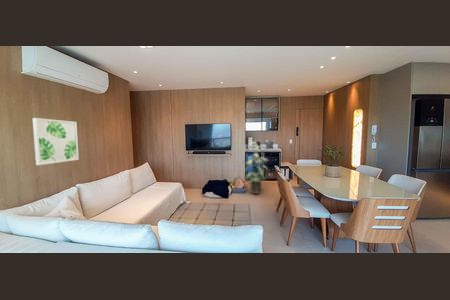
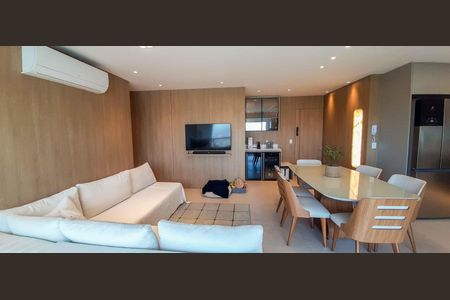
- indoor plant [242,141,269,195]
- wall art [32,117,80,166]
